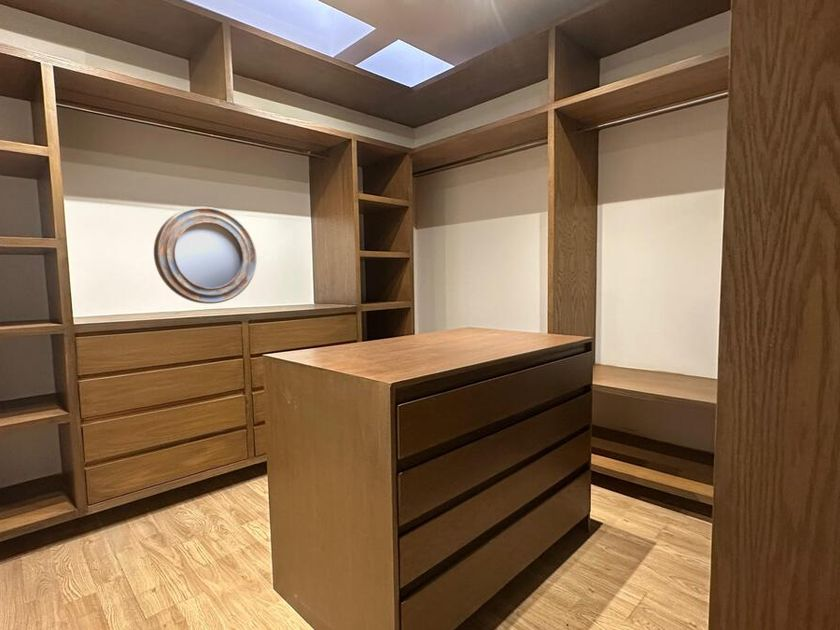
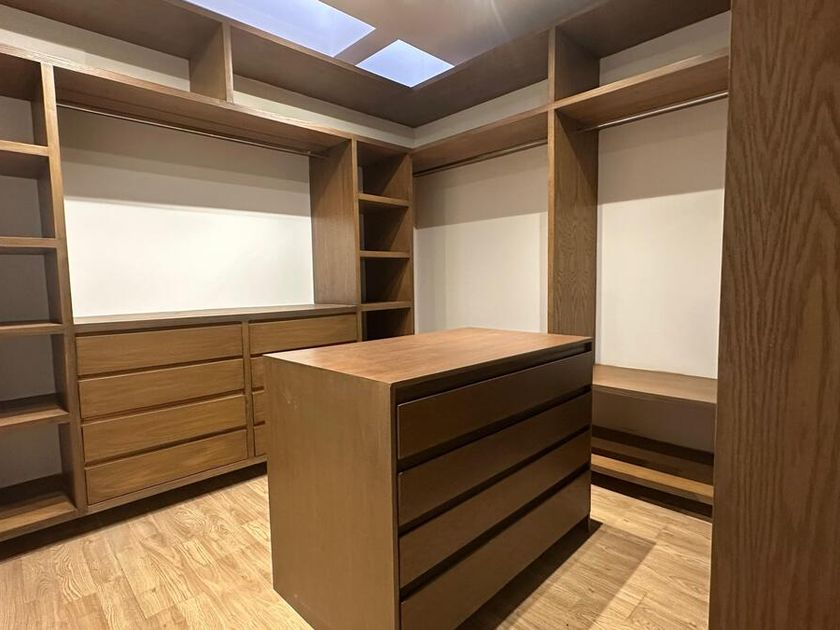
- home mirror [153,206,257,305]
